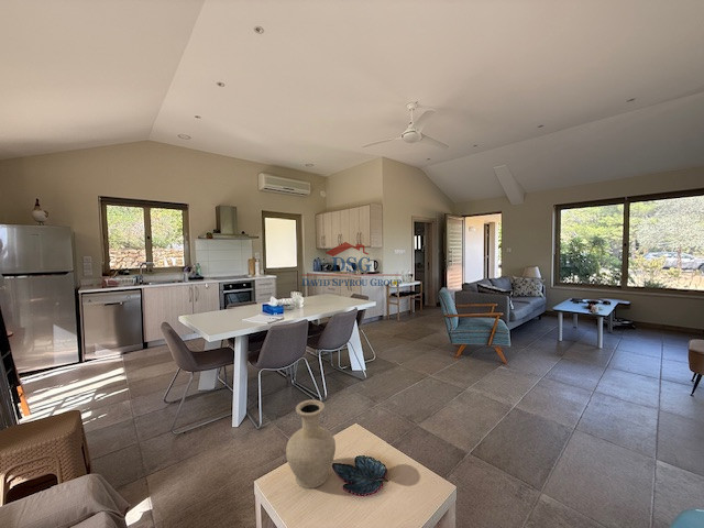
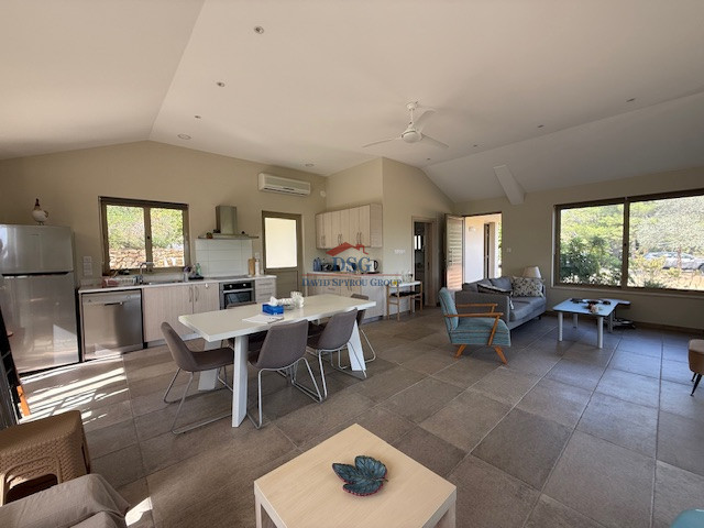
- vase [285,398,337,490]
